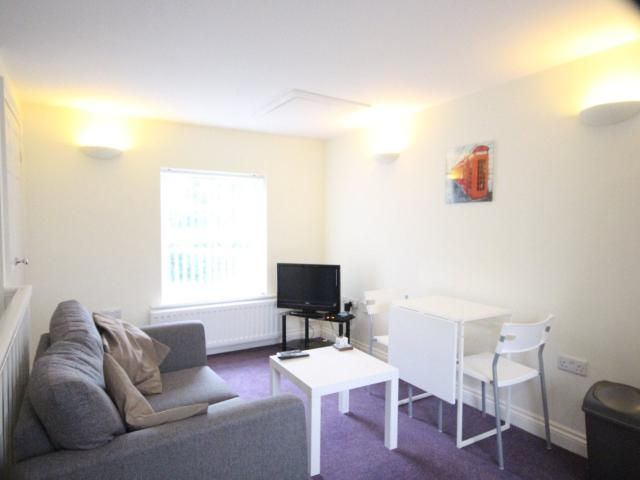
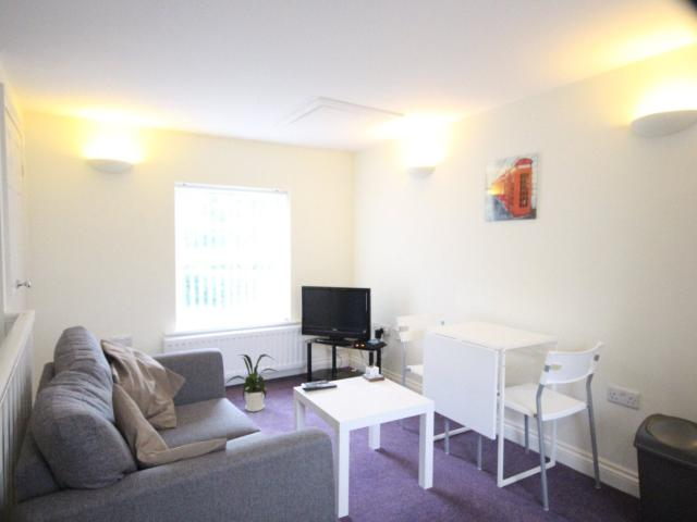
+ house plant [224,353,279,413]
